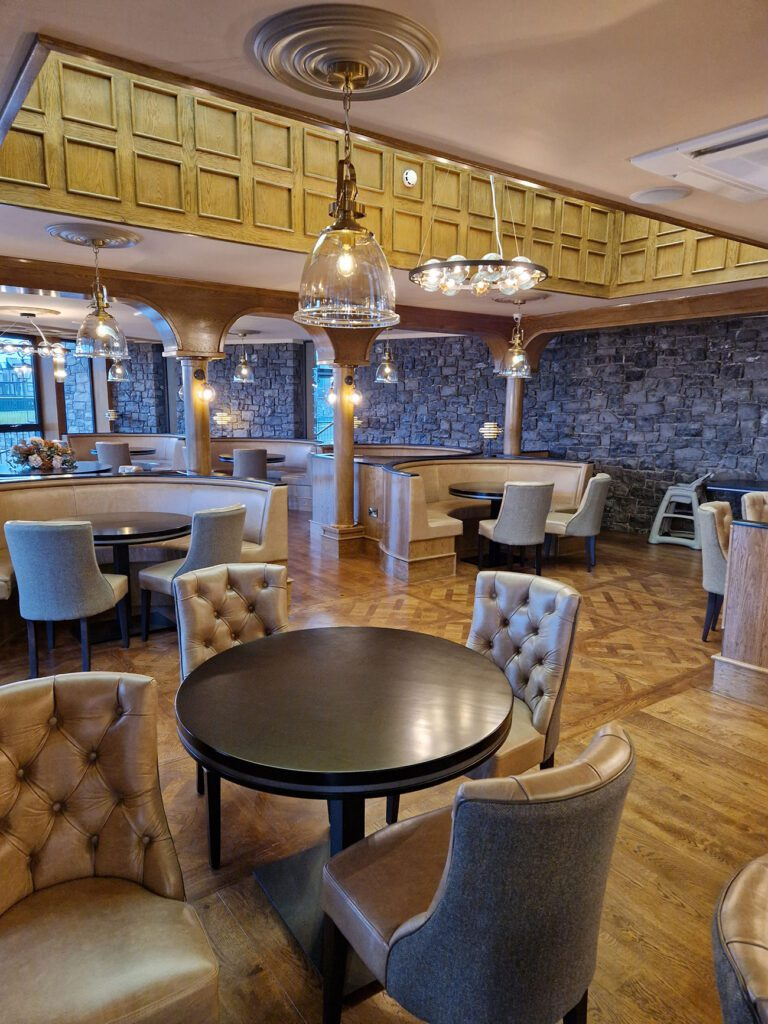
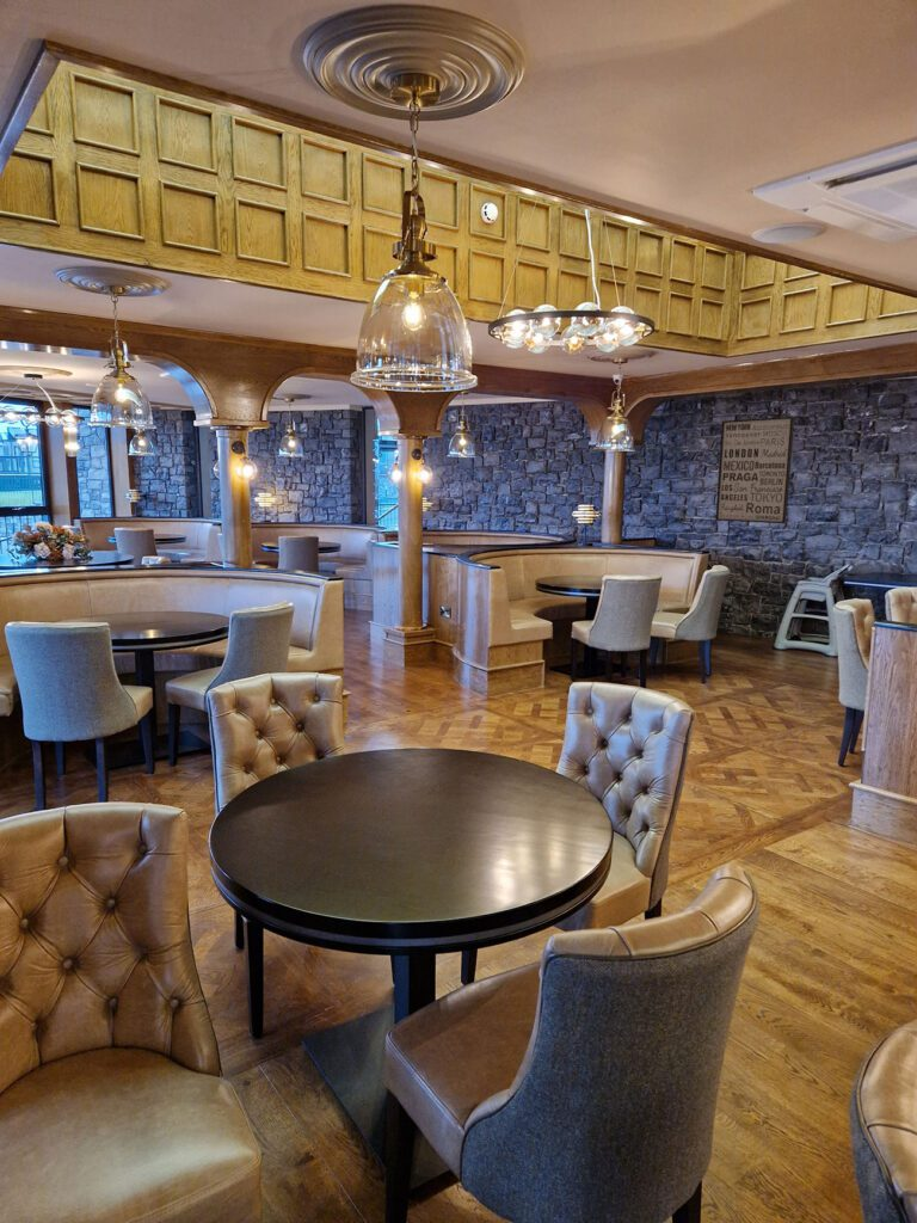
+ wall art [714,416,795,524]
